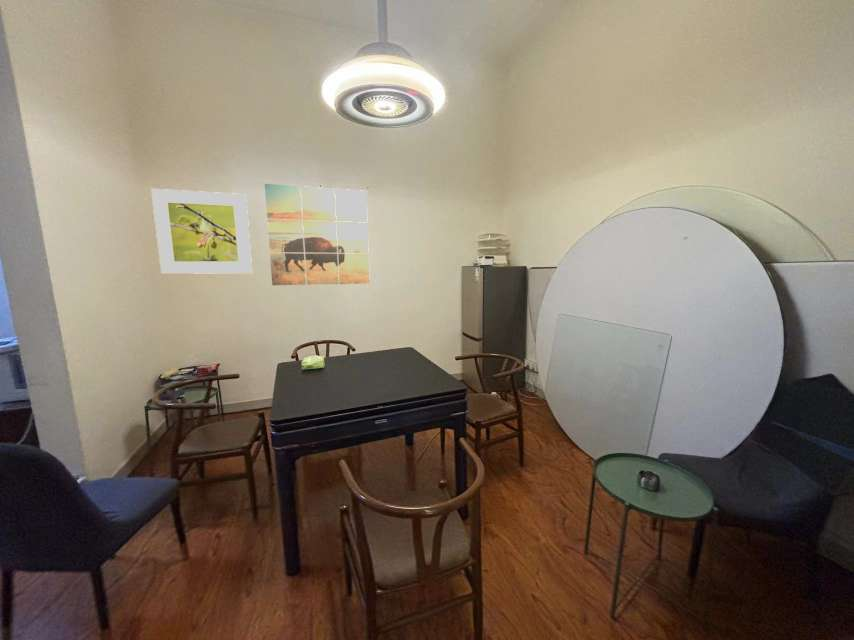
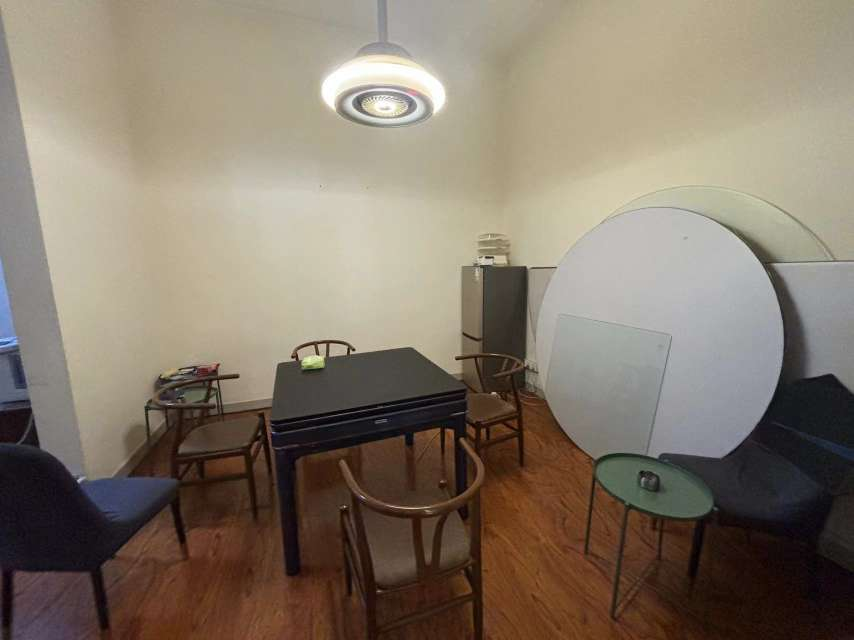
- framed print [150,188,253,275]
- wall art [264,183,371,286]
